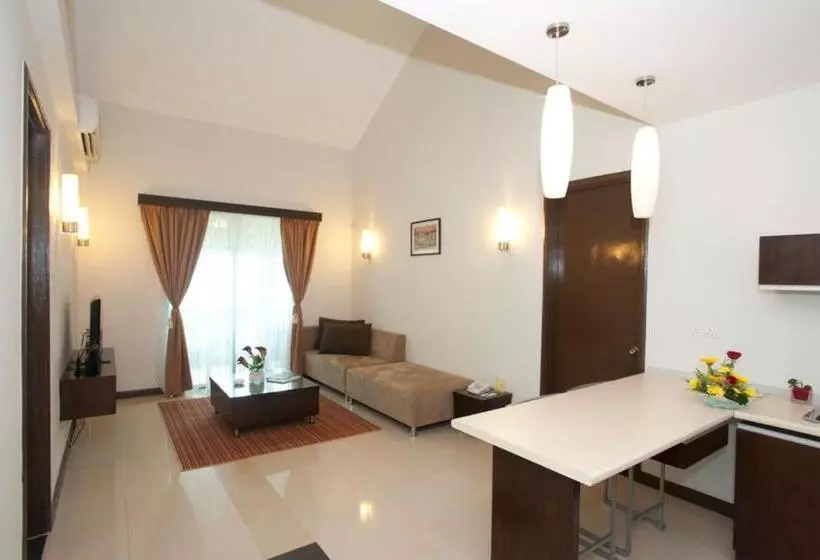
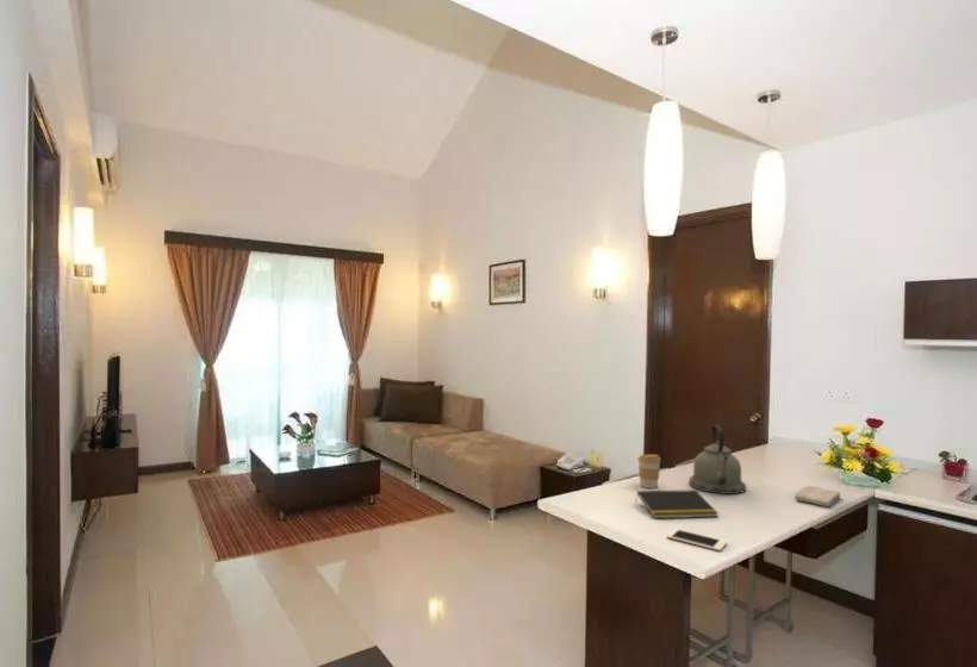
+ washcloth [794,485,841,507]
+ coffee cup [636,453,662,490]
+ cell phone [666,528,728,551]
+ kettle [687,424,747,495]
+ notepad [634,488,720,519]
